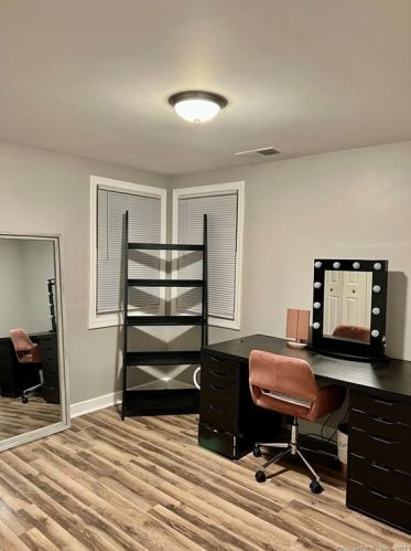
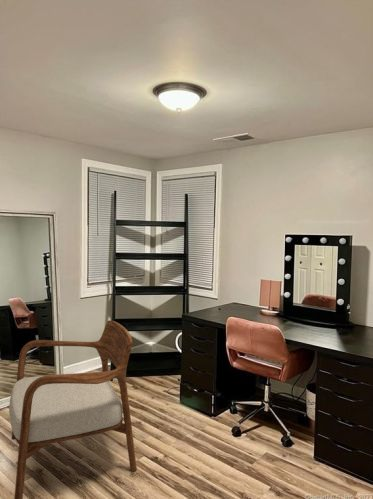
+ armchair [8,319,138,499]
